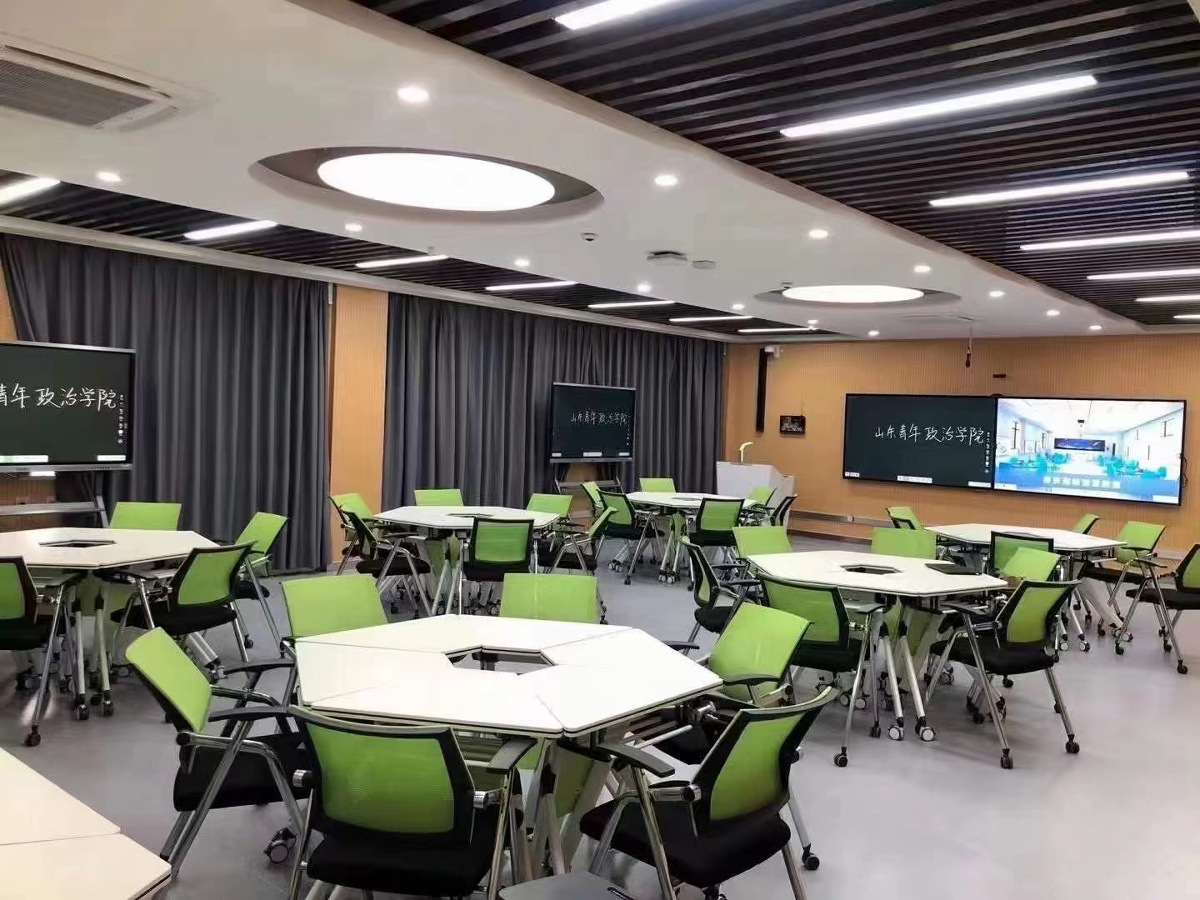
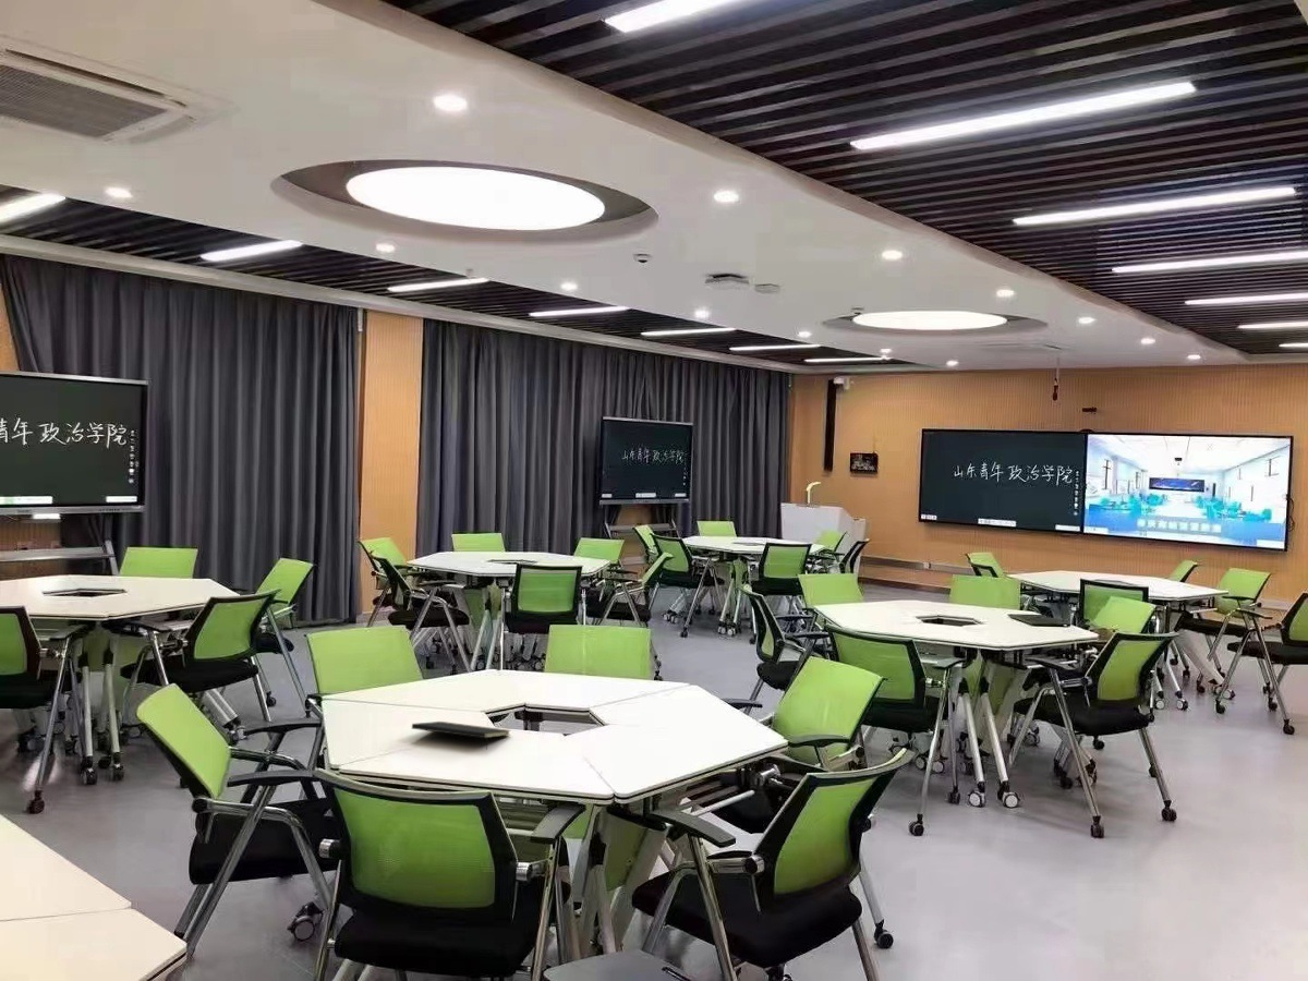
+ notepad [411,720,511,751]
